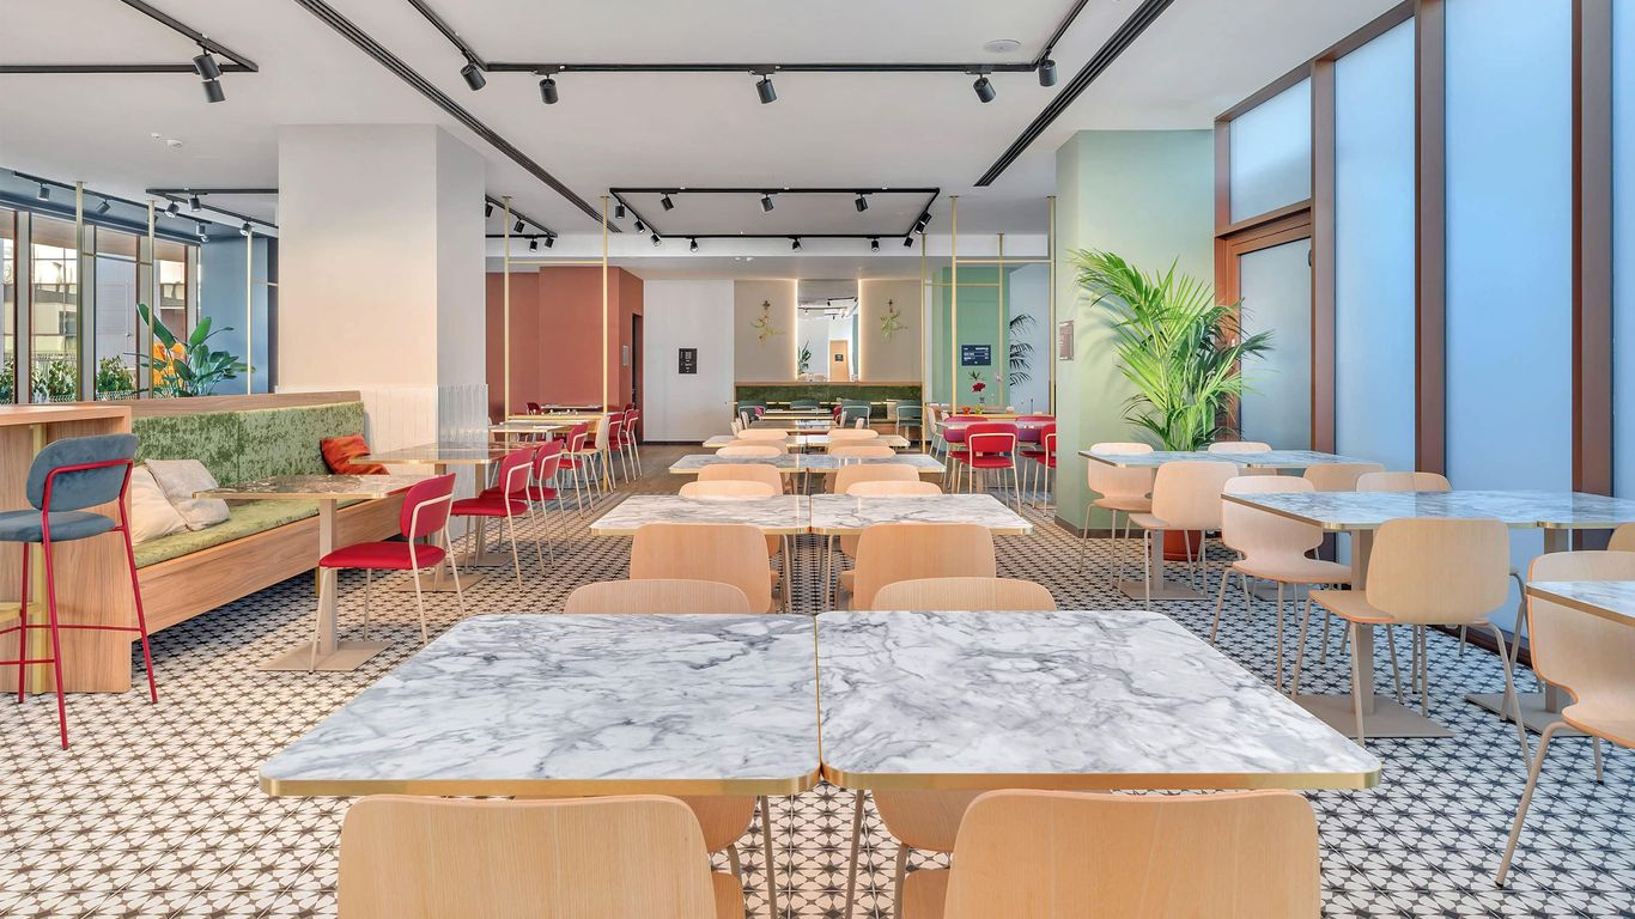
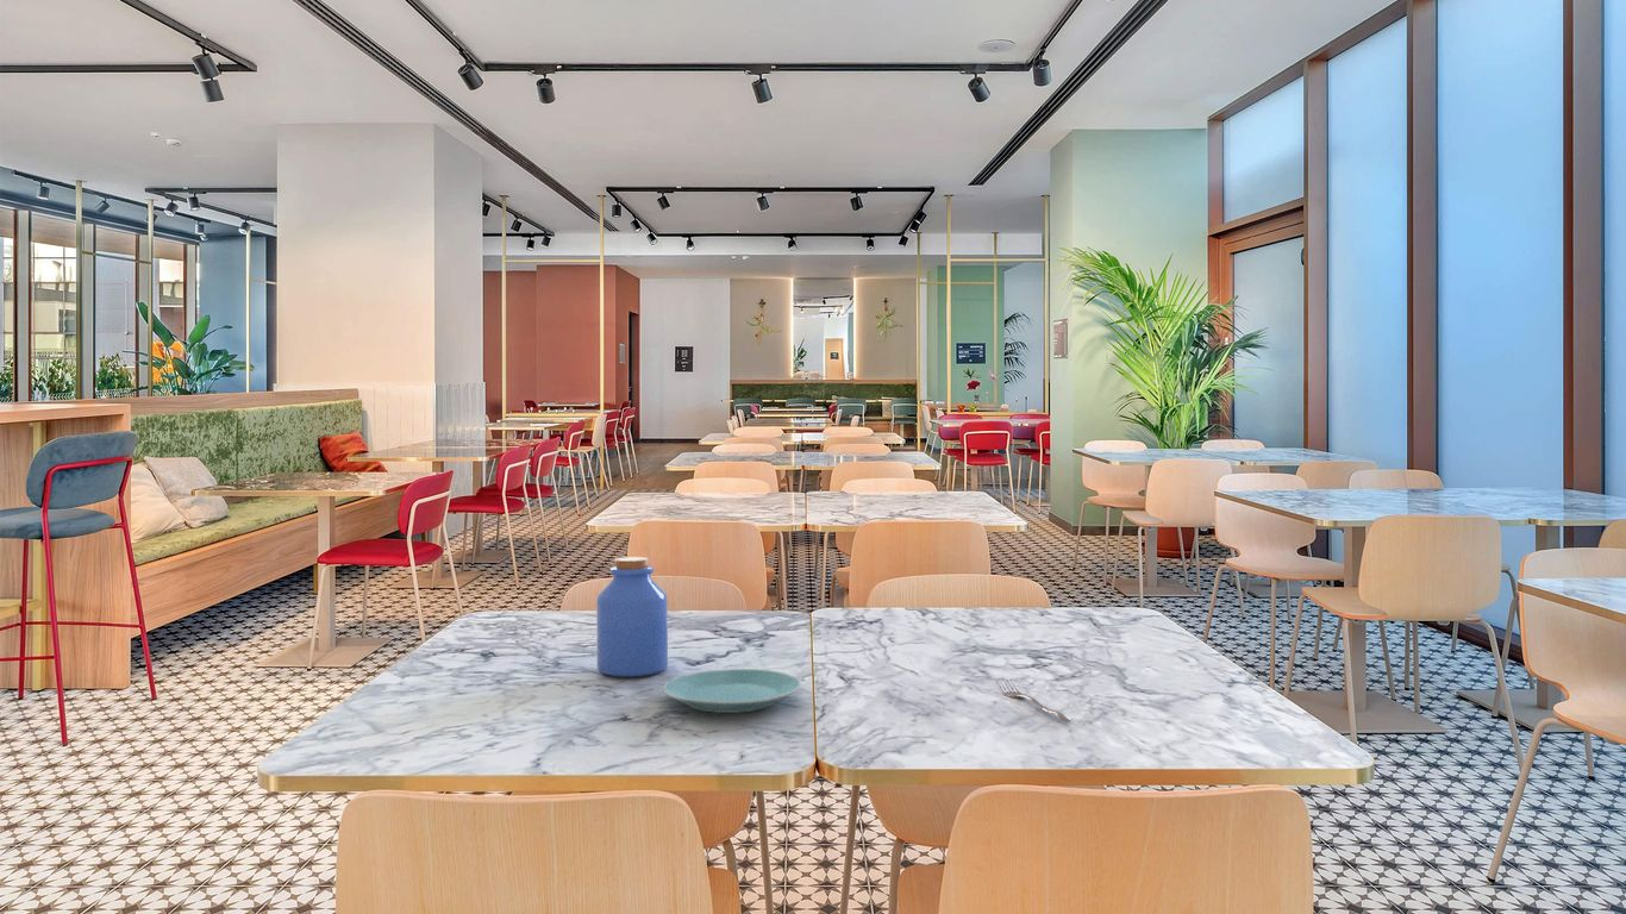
+ jar [595,556,669,677]
+ plate [662,668,803,714]
+ fork [995,678,1071,724]
